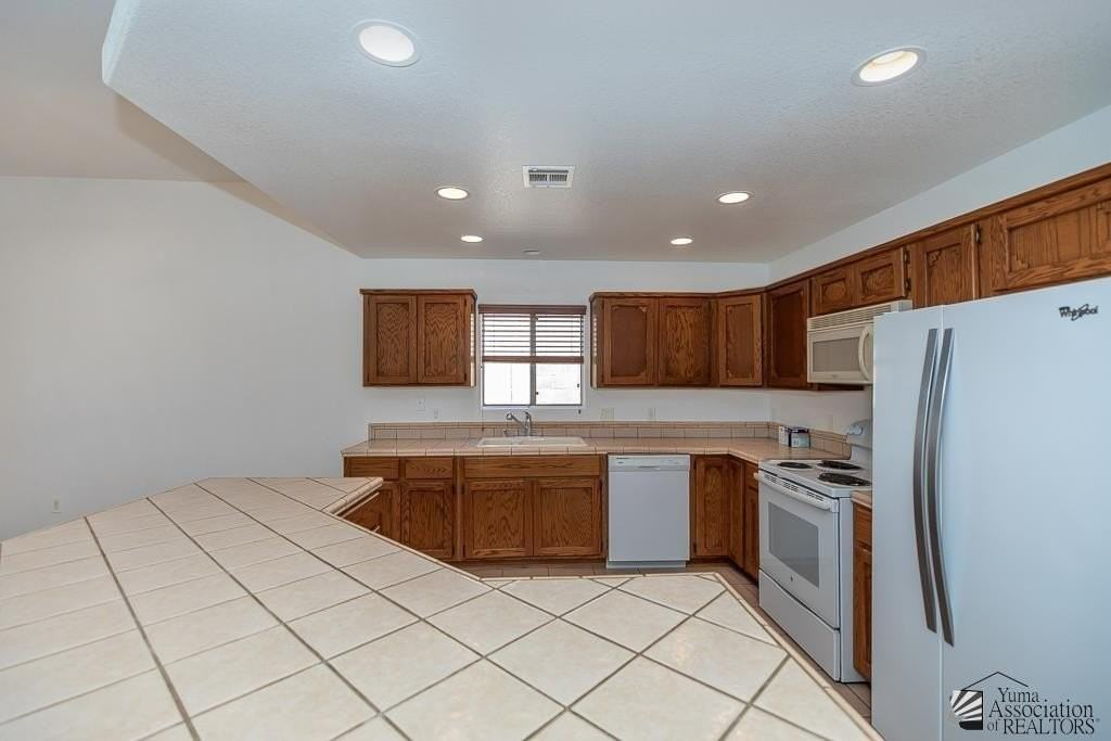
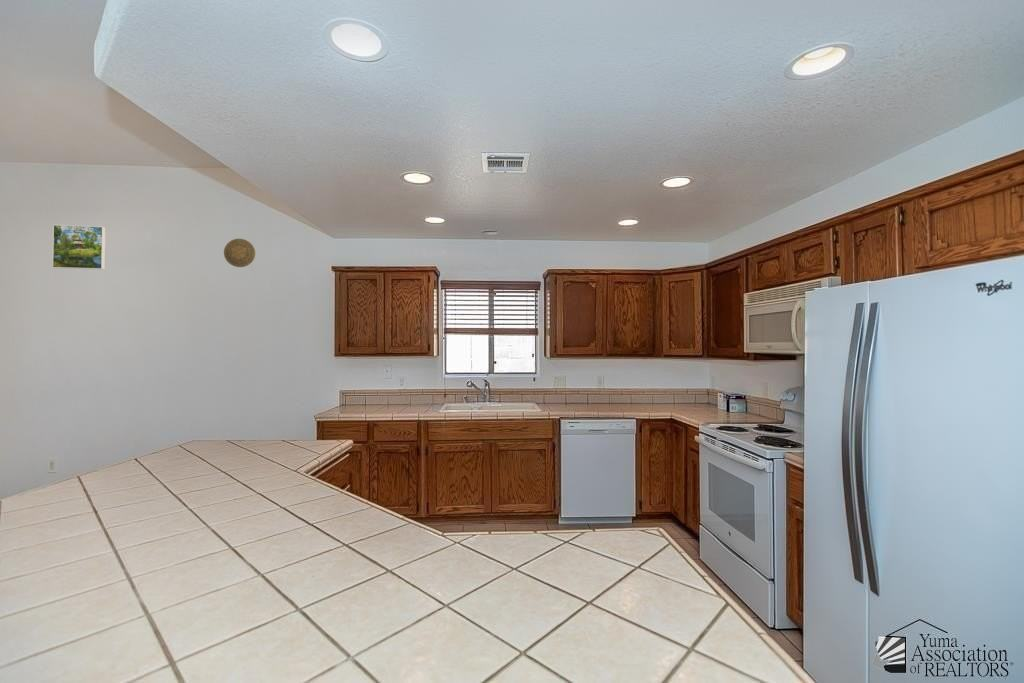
+ decorative plate [223,238,256,268]
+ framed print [51,224,107,271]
